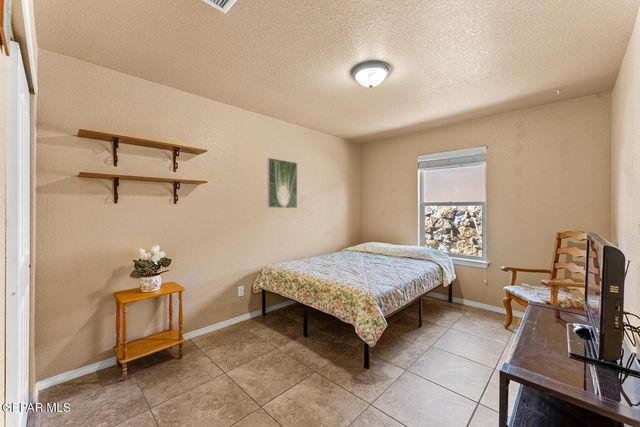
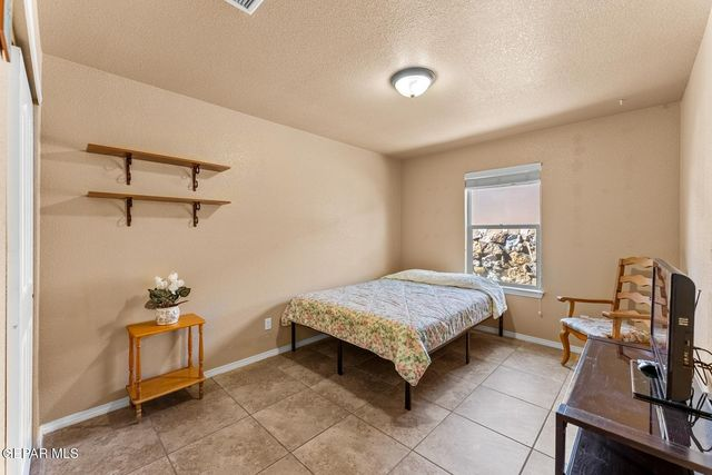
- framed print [266,157,298,209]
